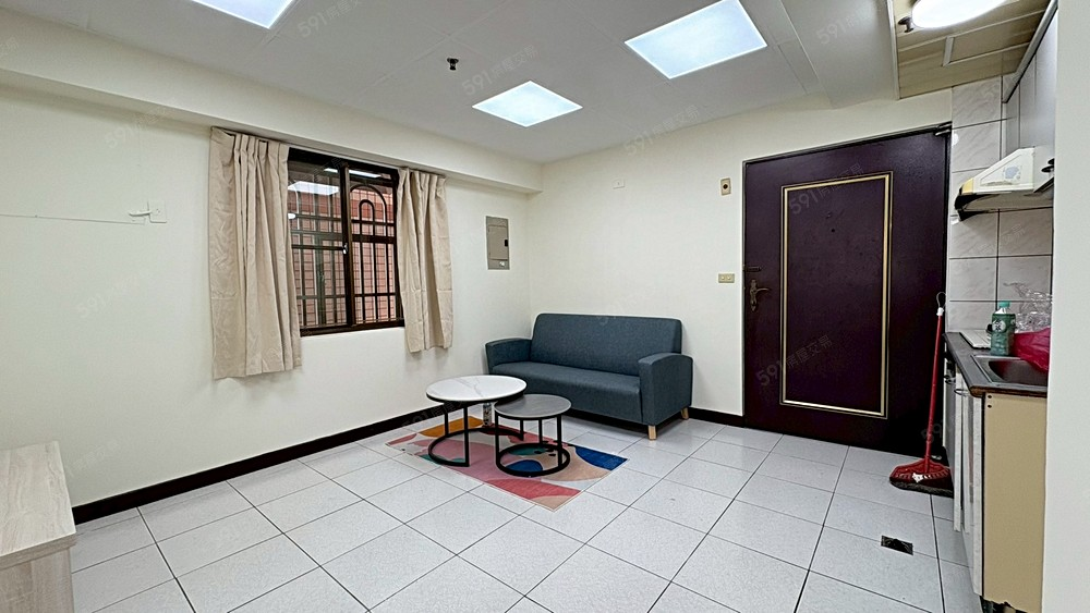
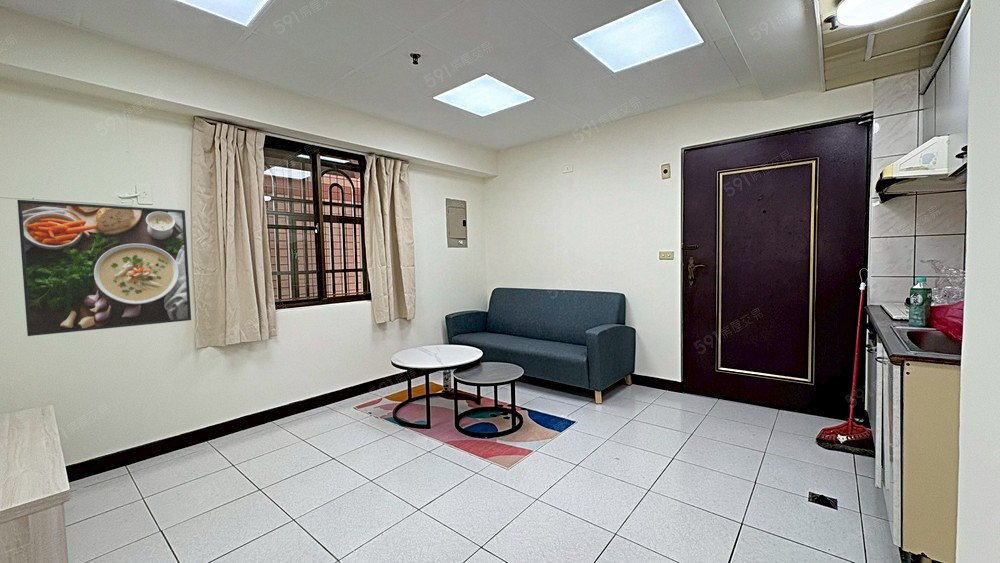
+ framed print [17,199,192,337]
